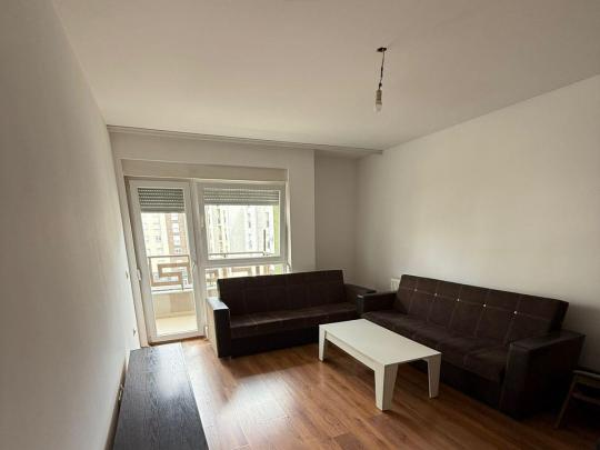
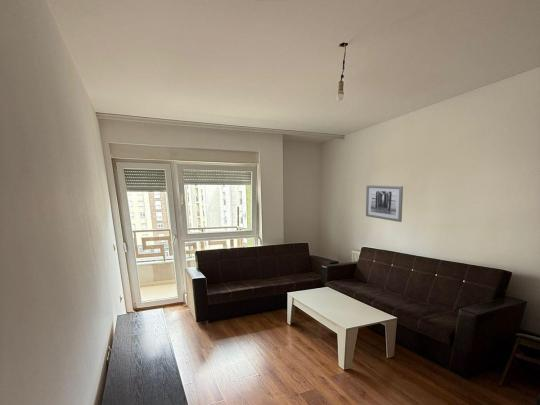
+ wall art [365,184,404,223]
